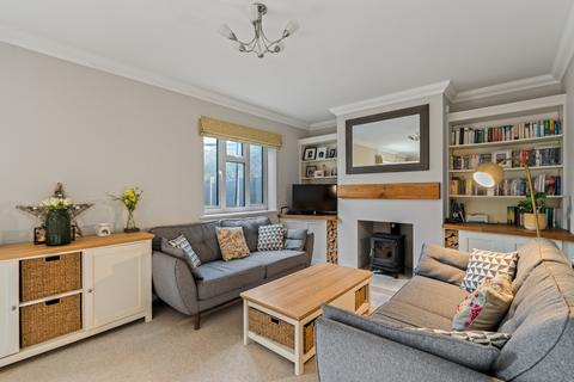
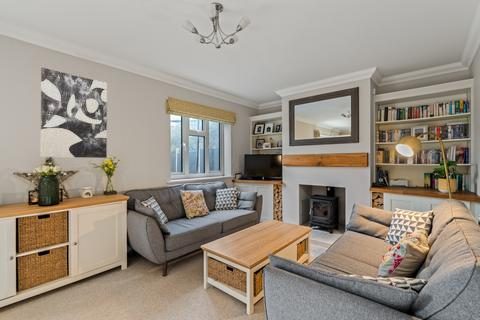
+ wall art [40,67,108,159]
